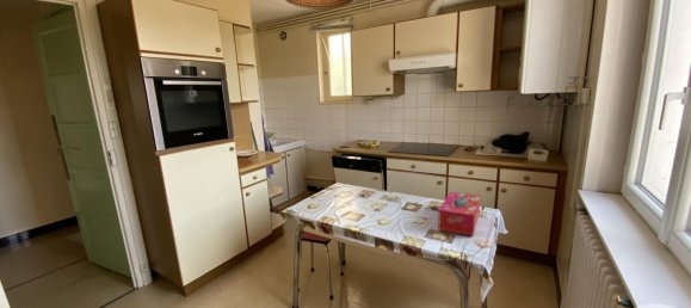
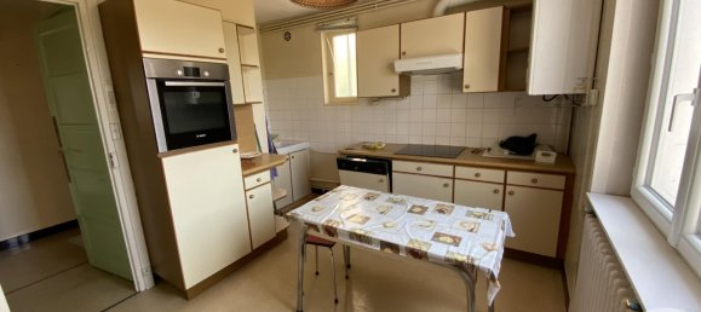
- tissue box [437,191,481,238]
